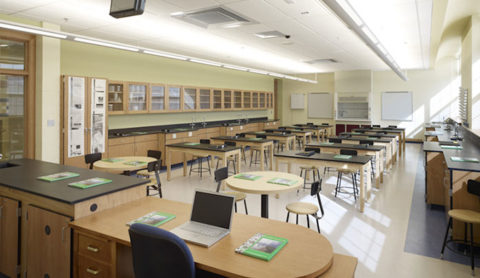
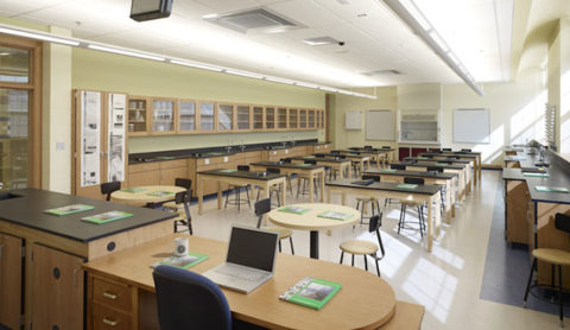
+ mug [167,236,190,258]
